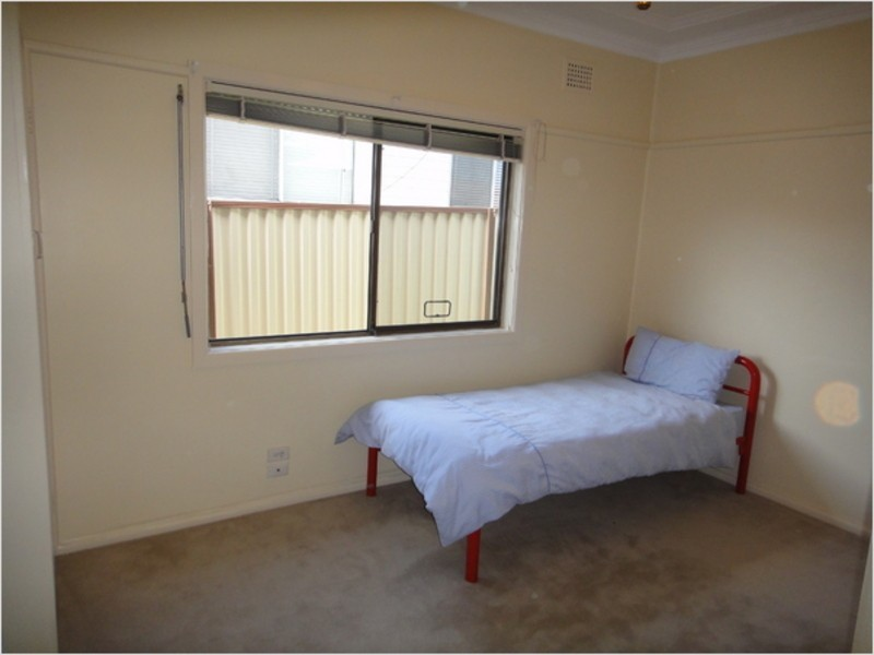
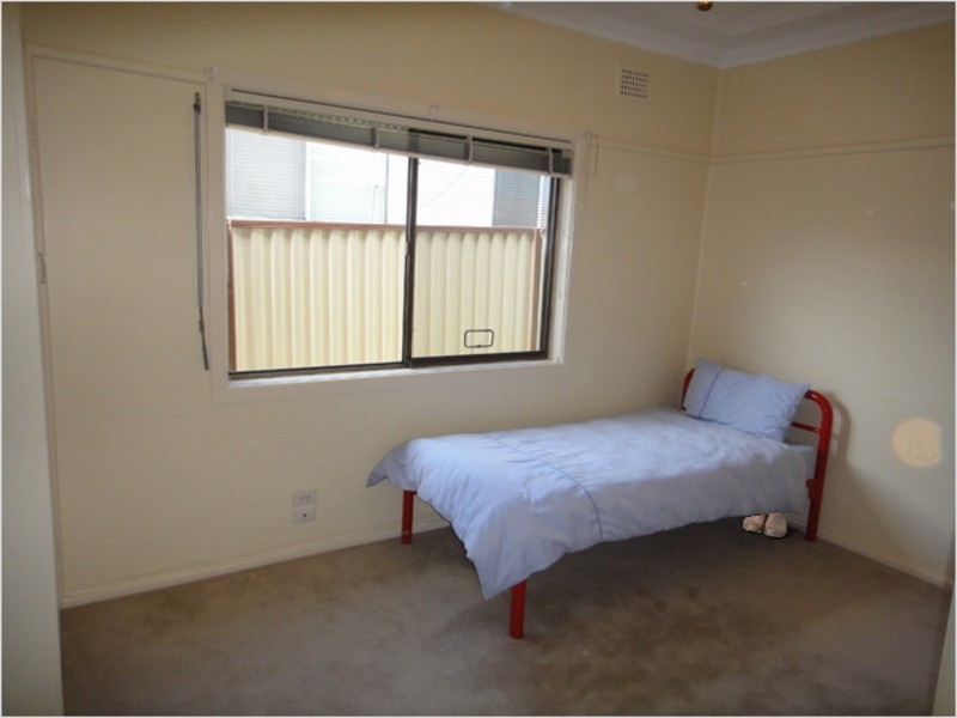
+ boots [742,512,788,538]
